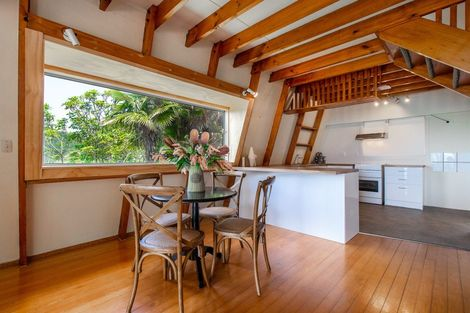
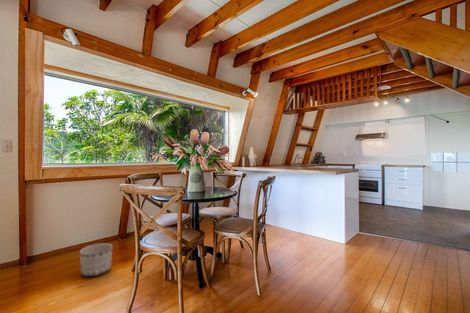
+ planter [79,242,113,277]
